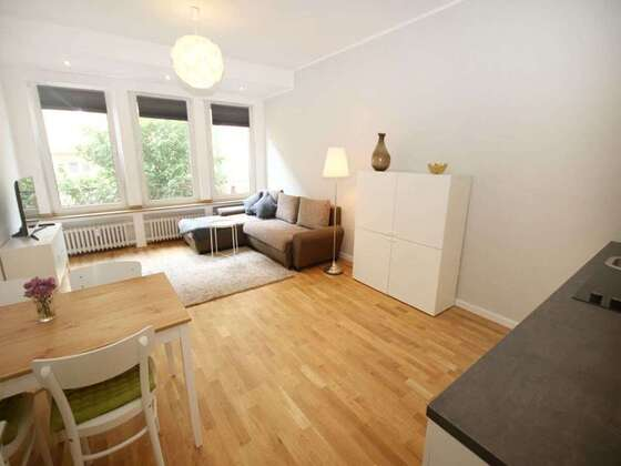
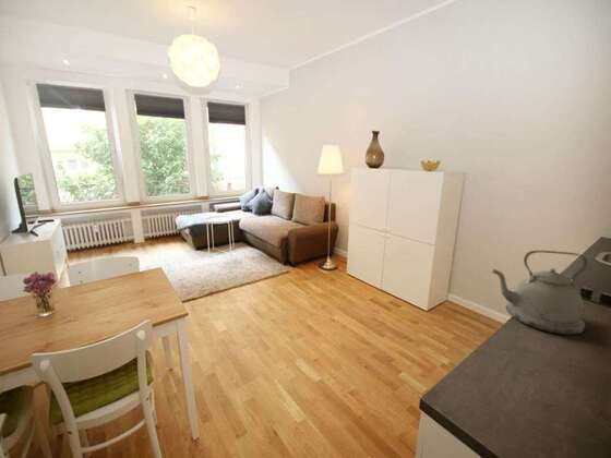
+ kettle [491,250,588,336]
